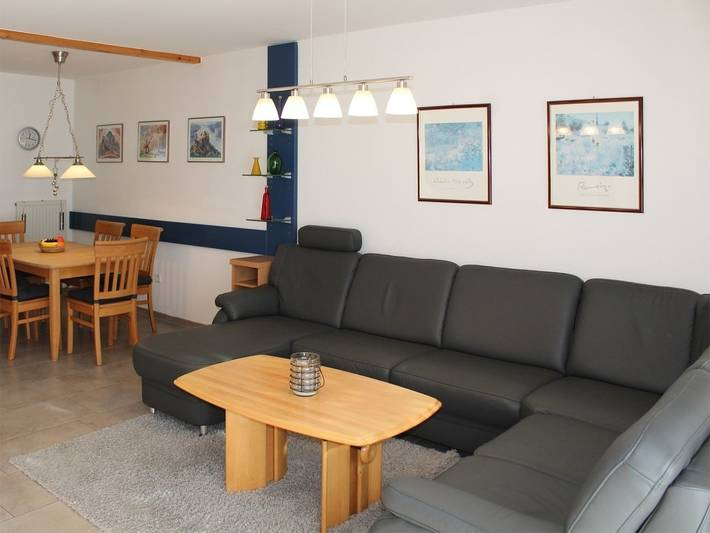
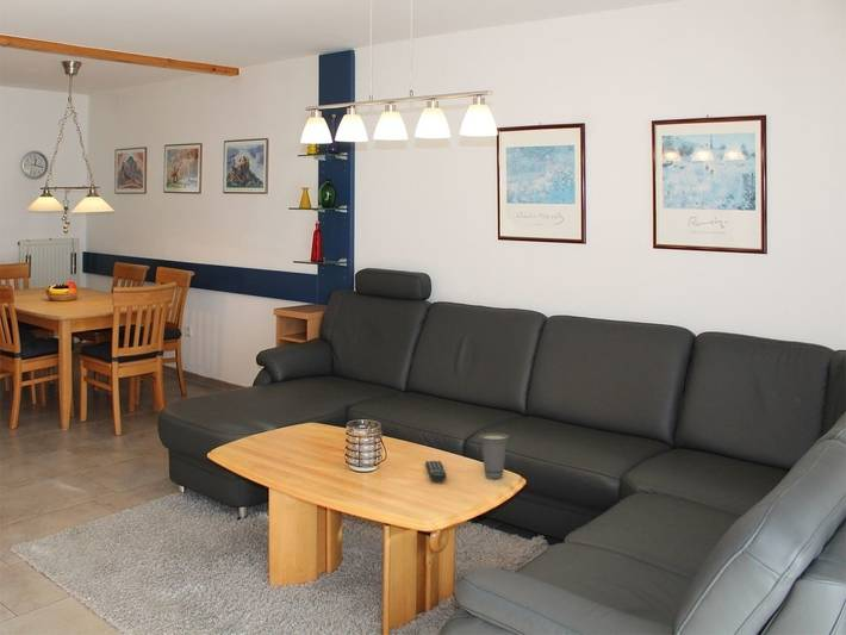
+ remote control [424,460,448,483]
+ cup [478,432,510,480]
